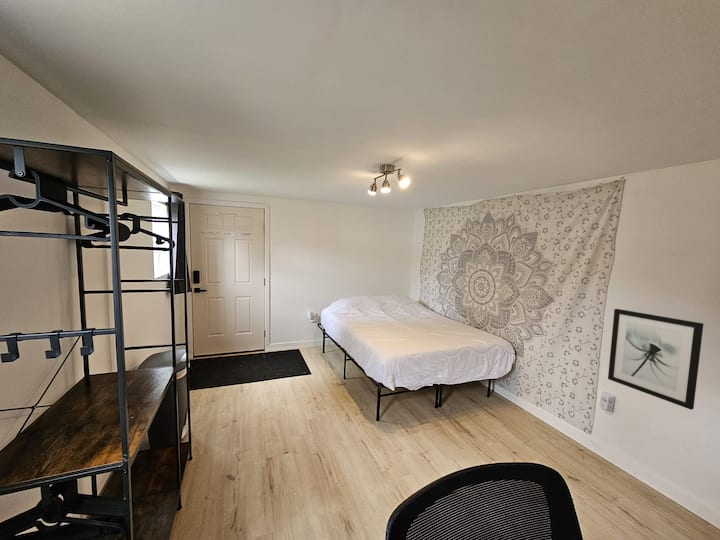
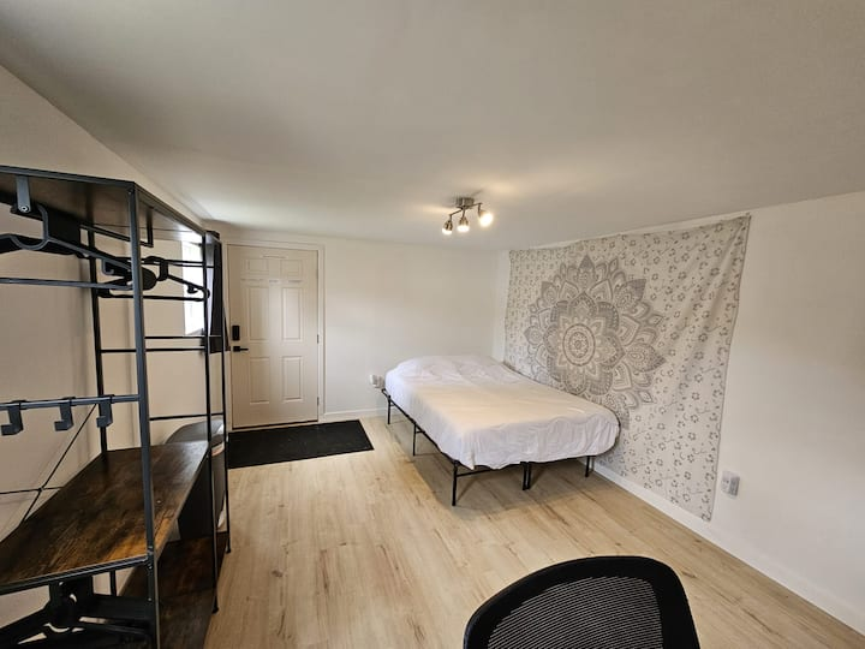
- wall art [607,308,704,411]
